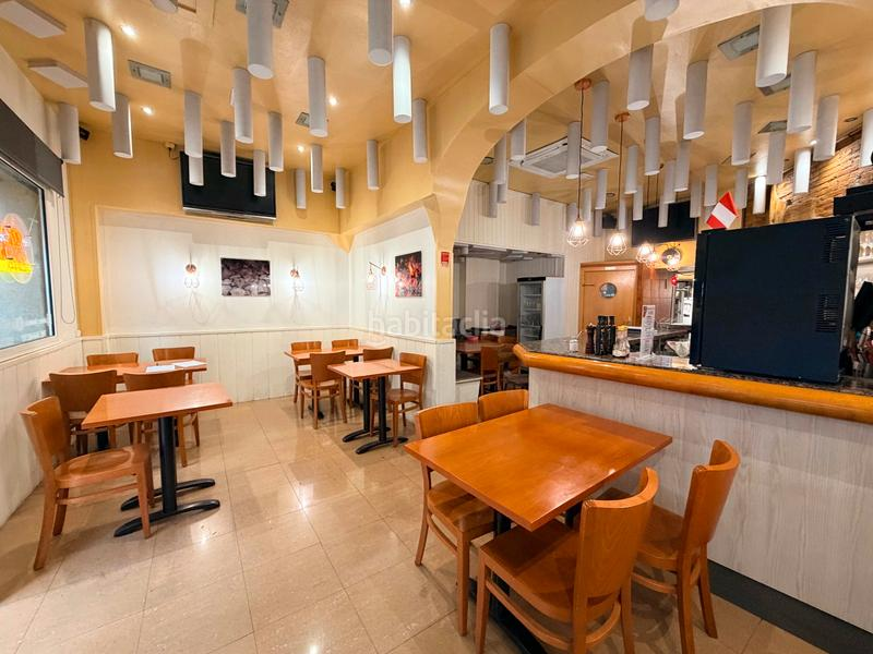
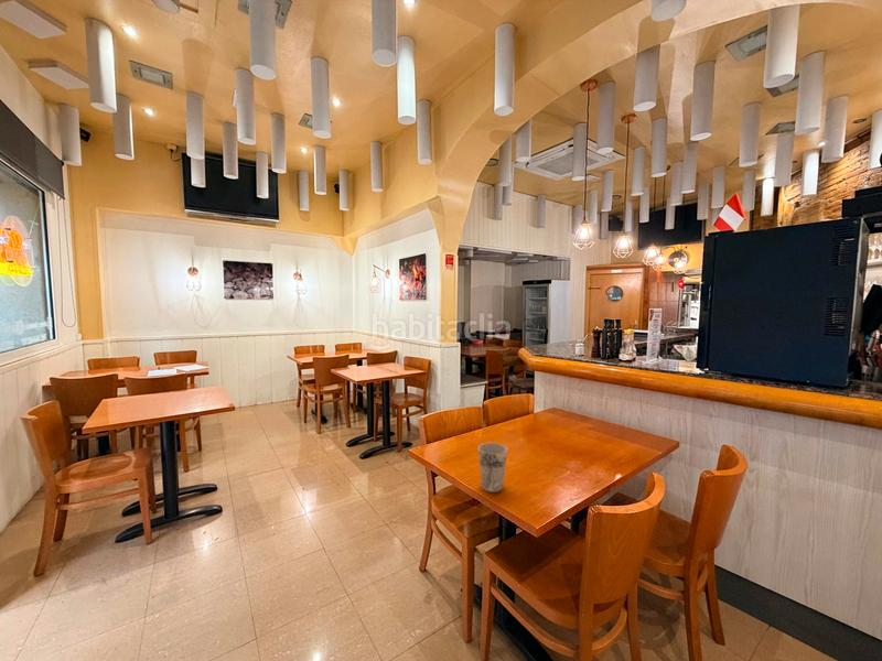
+ cup [477,442,508,494]
